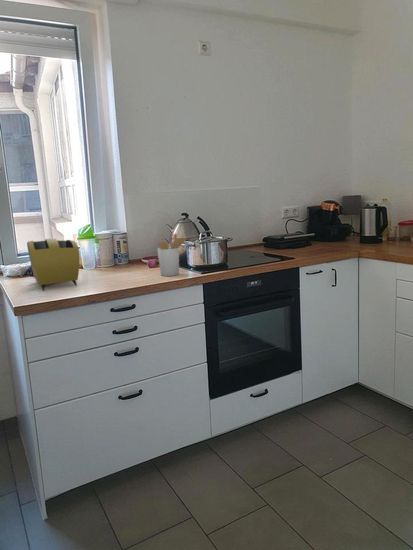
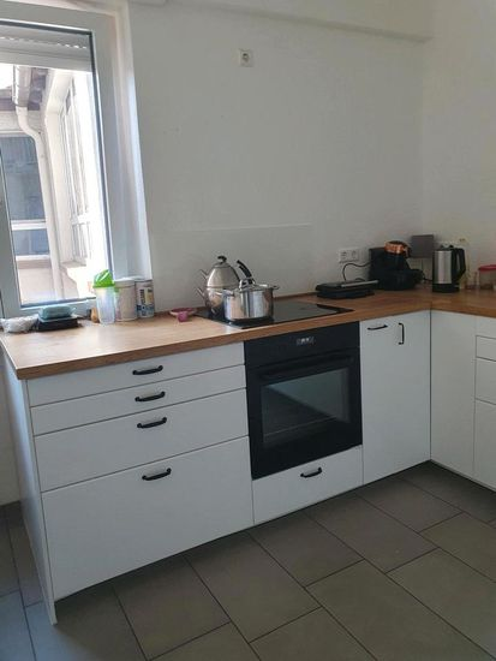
- utensil holder [156,232,189,277]
- toaster [26,238,80,292]
